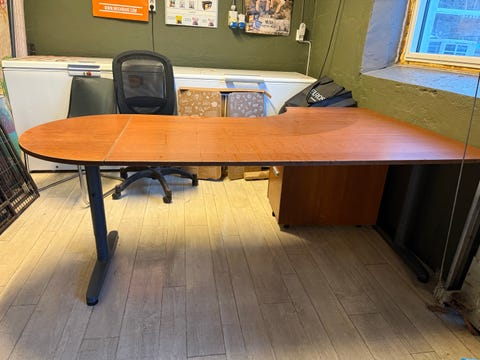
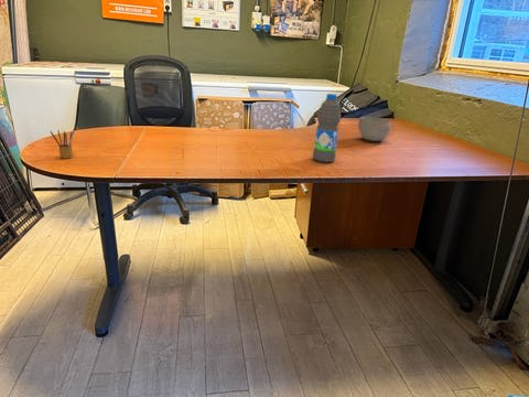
+ pencil box [48,129,75,160]
+ bowl [357,116,392,142]
+ water bottle [312,93,342,163]
